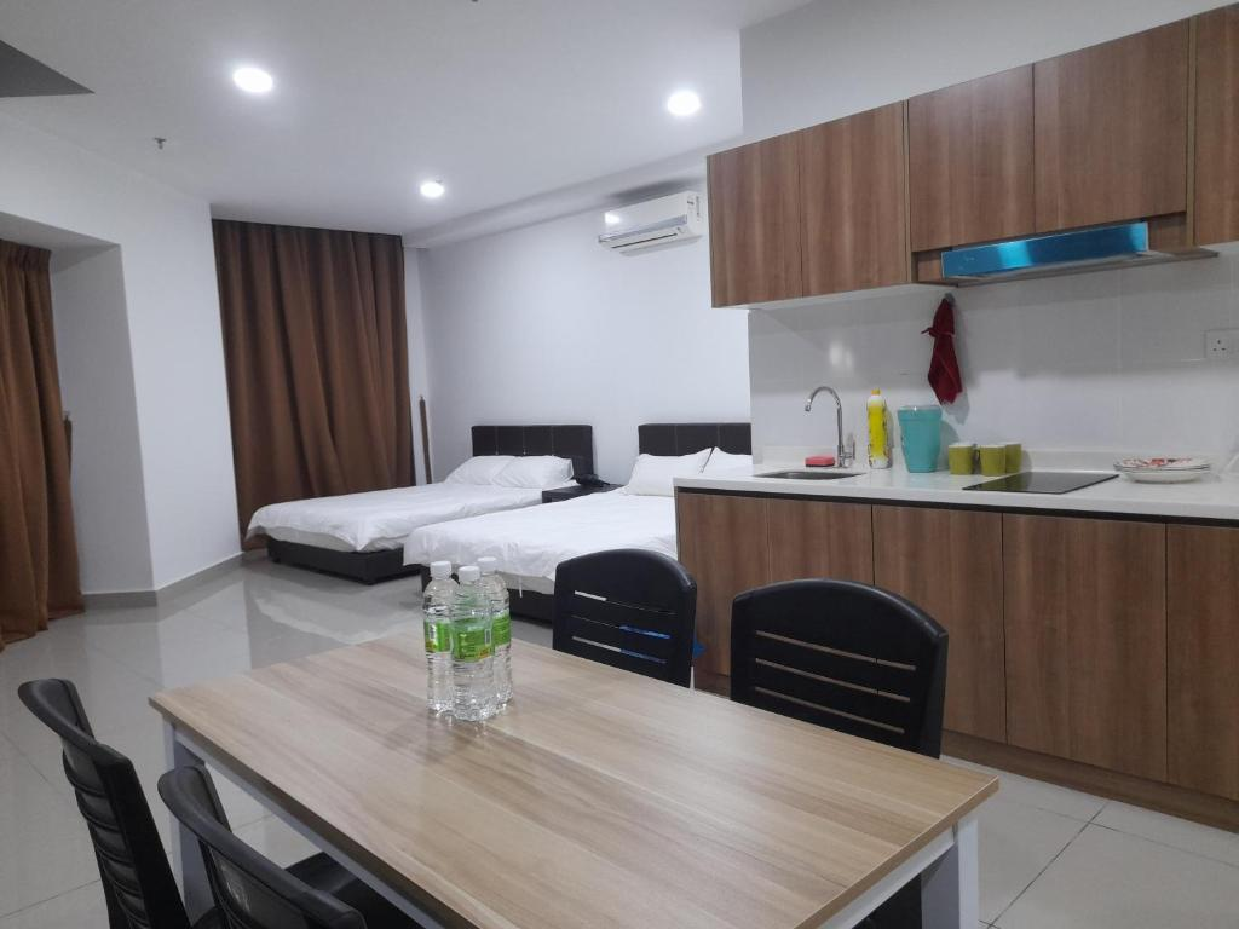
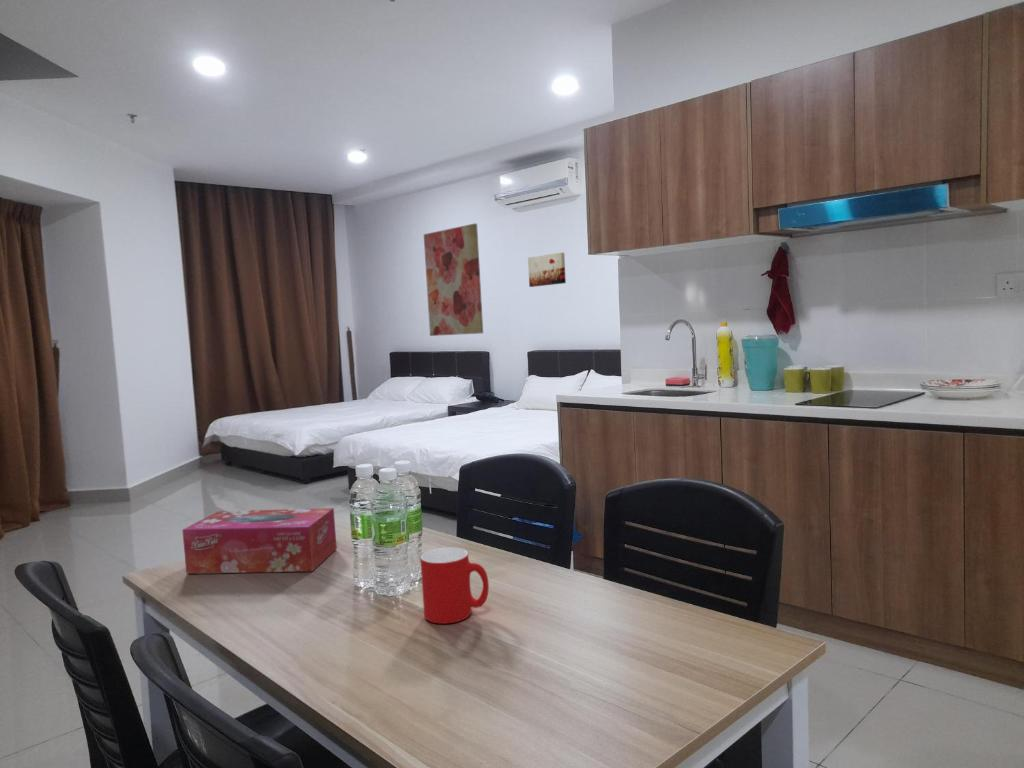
+ cup [419,546,490,625]
+ wall art [423,222,484,337]
+ tissue box [181,507,338,575]
+ wall art [527,252,567,288]
